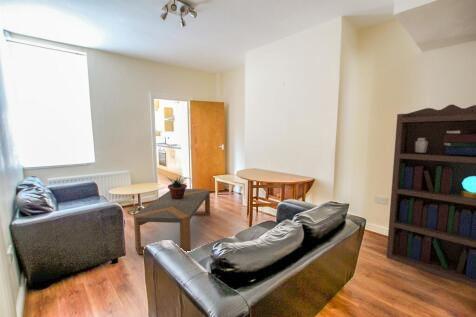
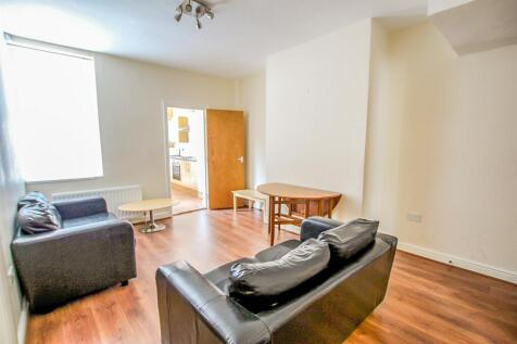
- coffee table [133,188,211,255]
- potted plant [165,175,192,199]
- bookshelf [385,104,476,289]
